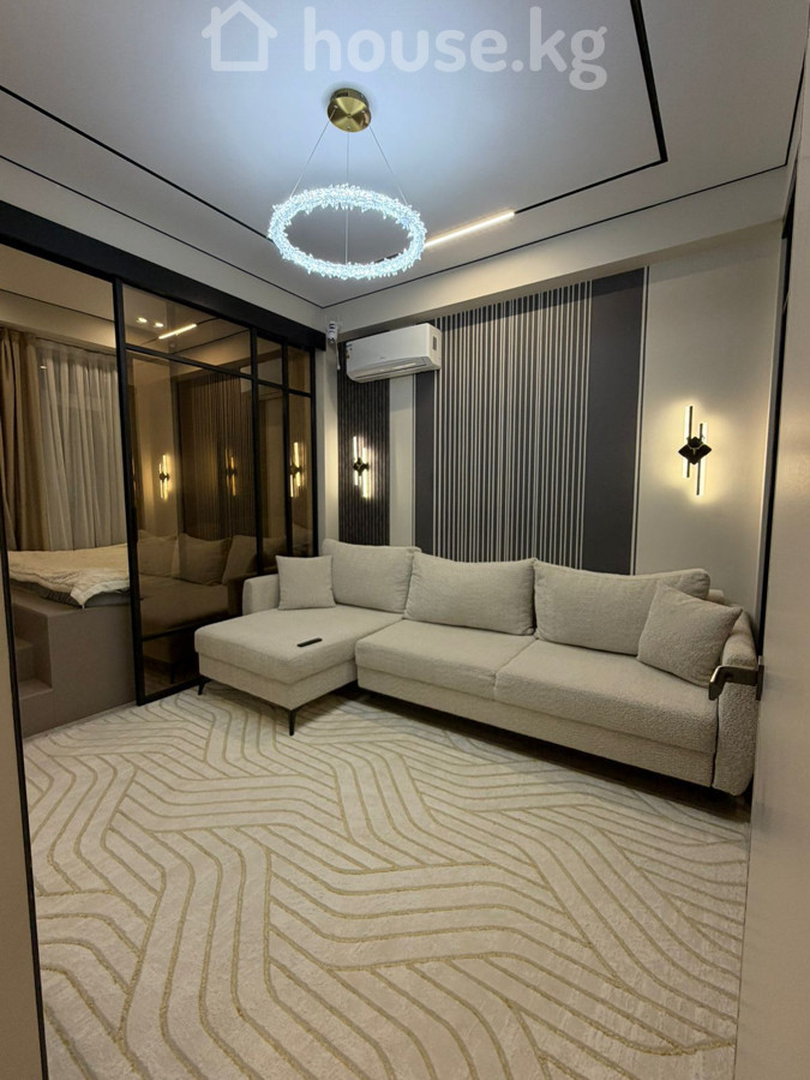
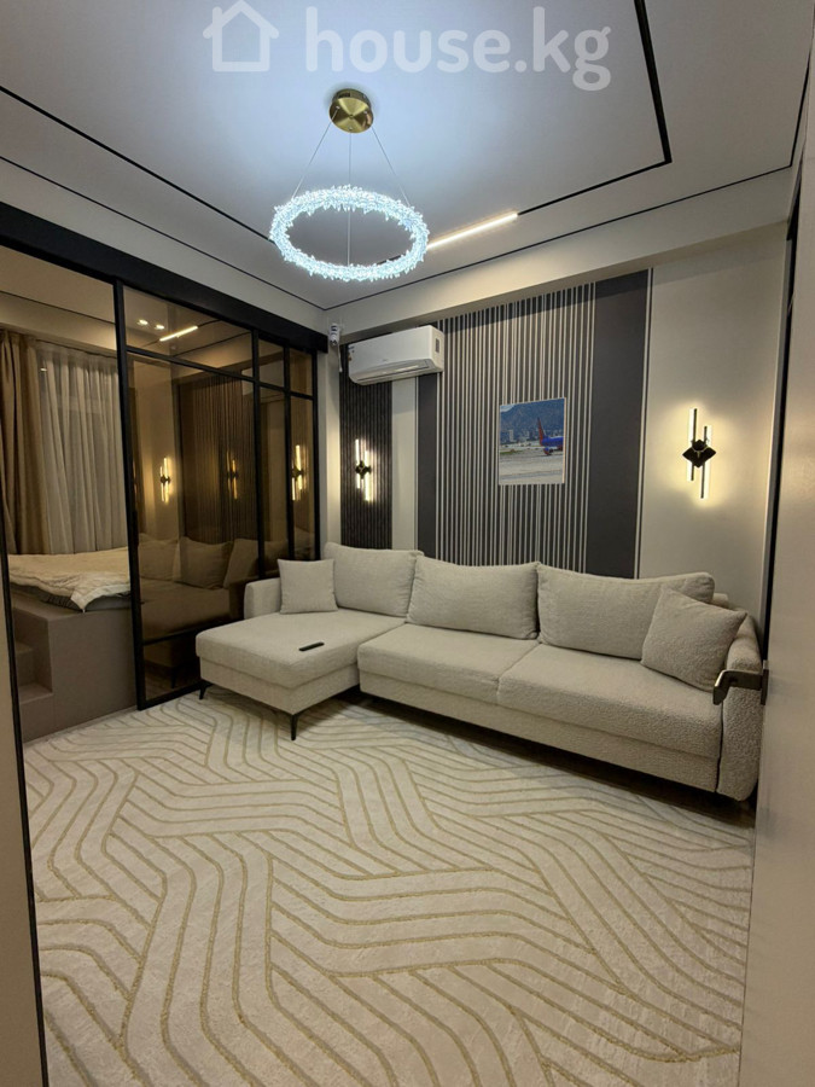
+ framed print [497,396,567,487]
